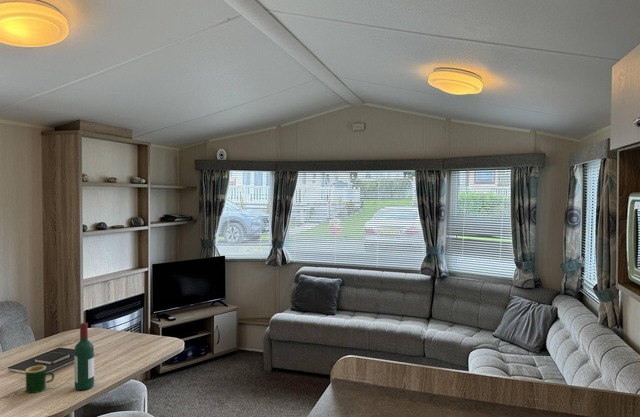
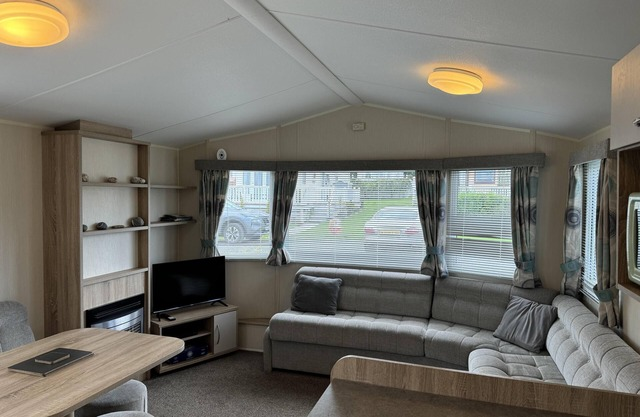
- wine bottle [73,322,95,391]
- mug [24,364,55,394]
